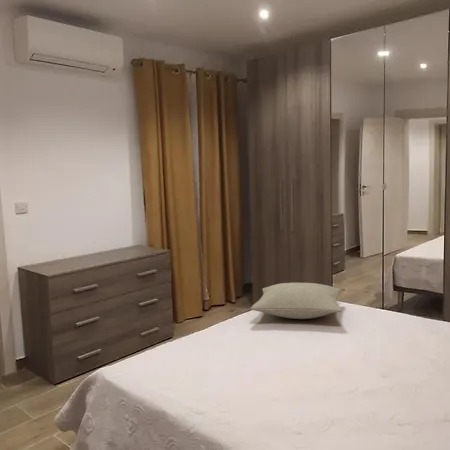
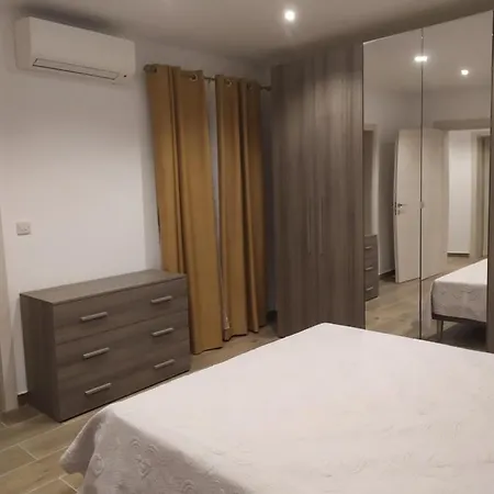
- pillow [250,282,342,320]
